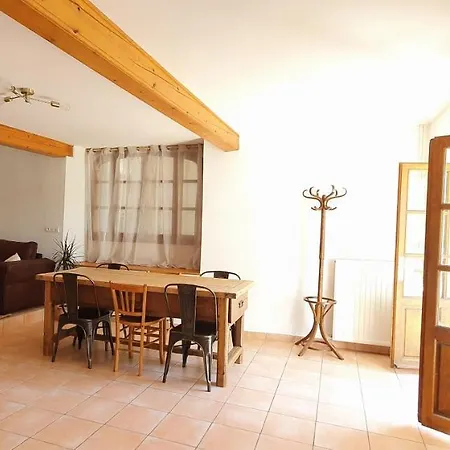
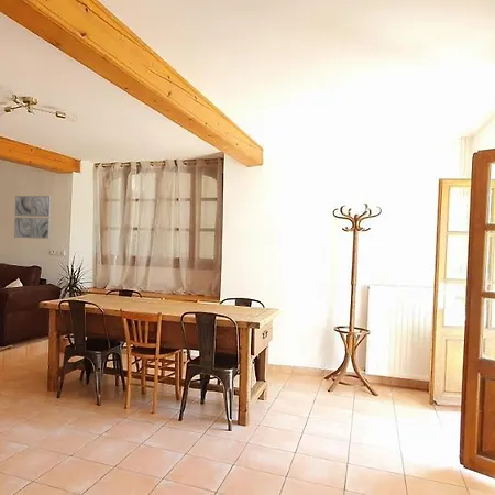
+ wall art [13,195,53,240]
